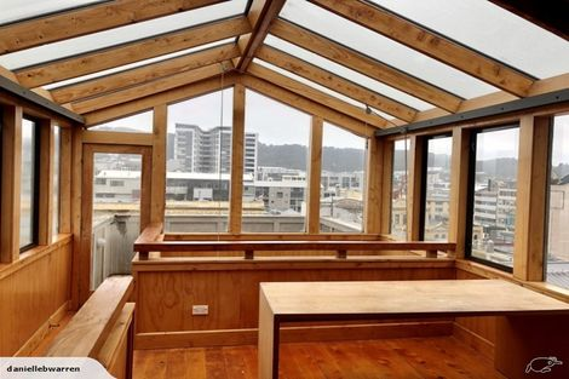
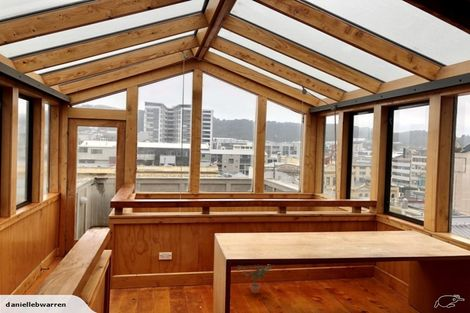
+ potted plant [236,265,275,295]
